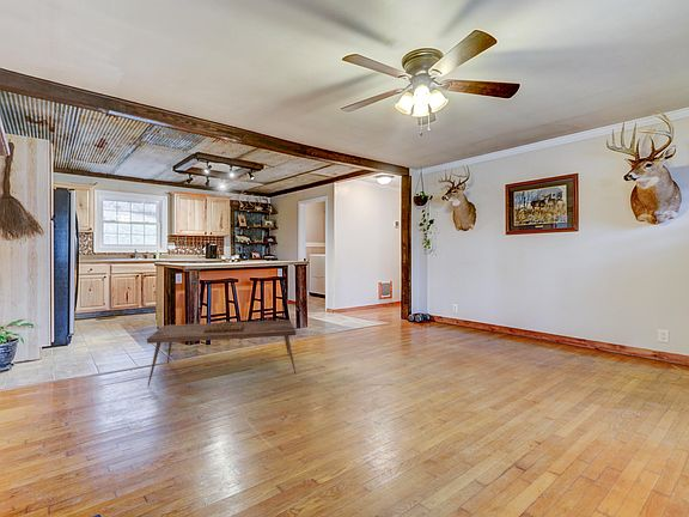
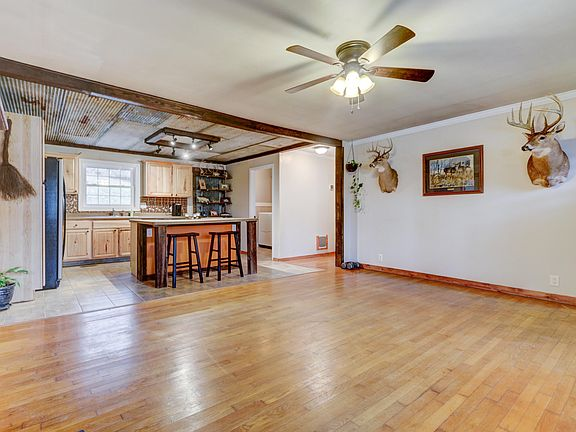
- coffee table [146,318,298,387]
